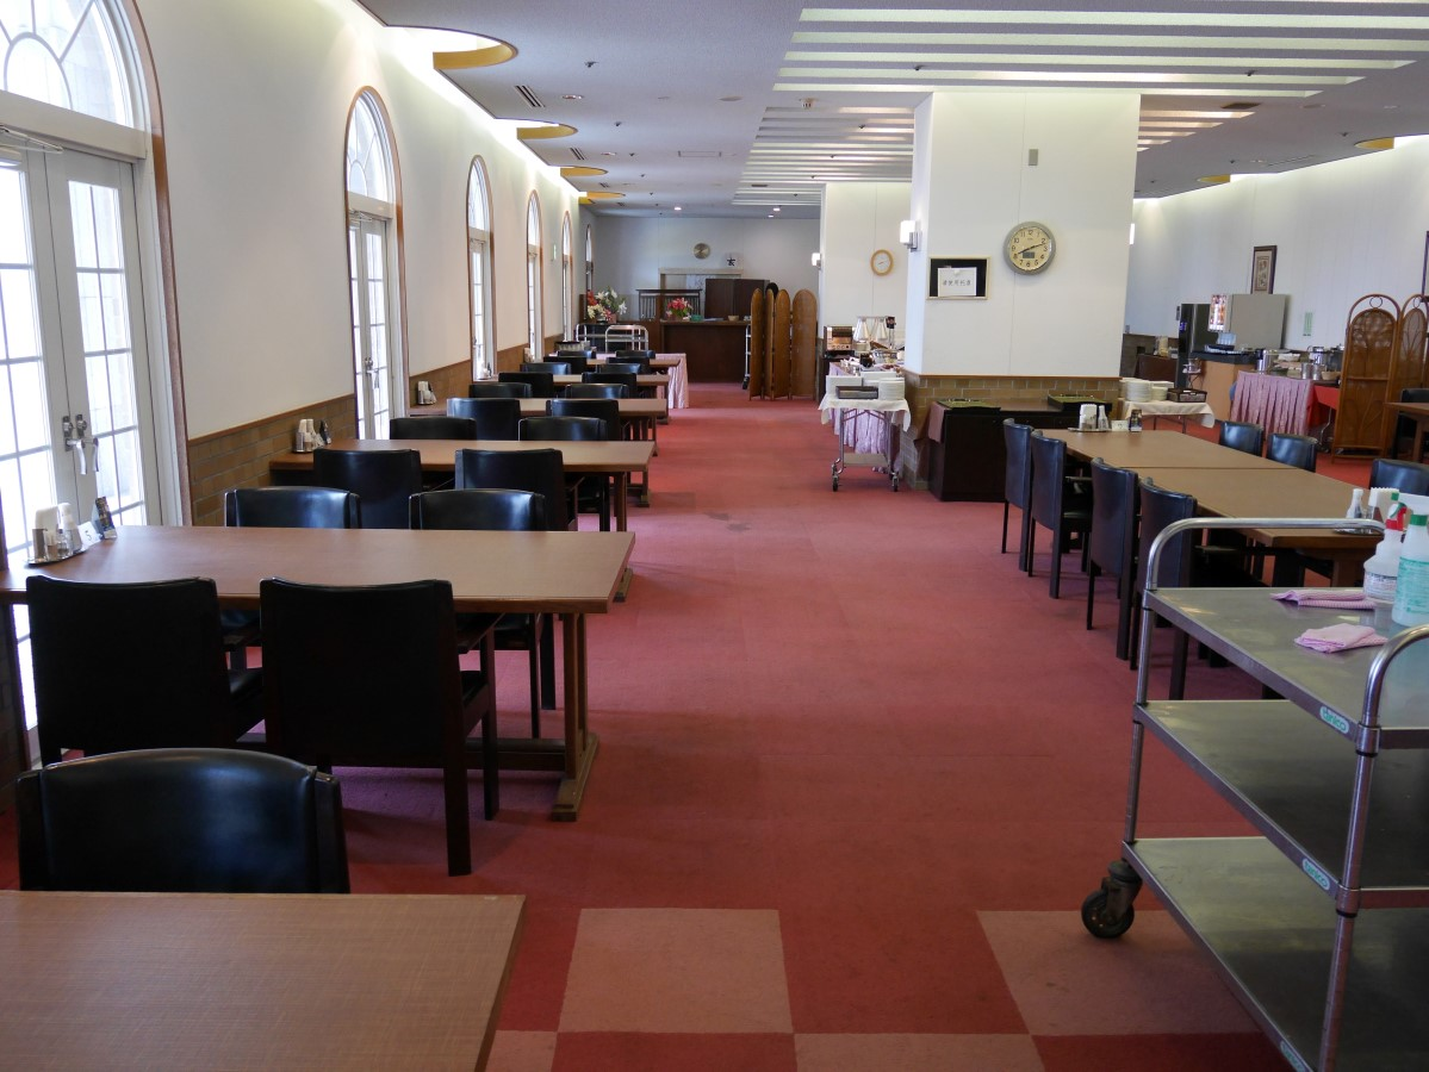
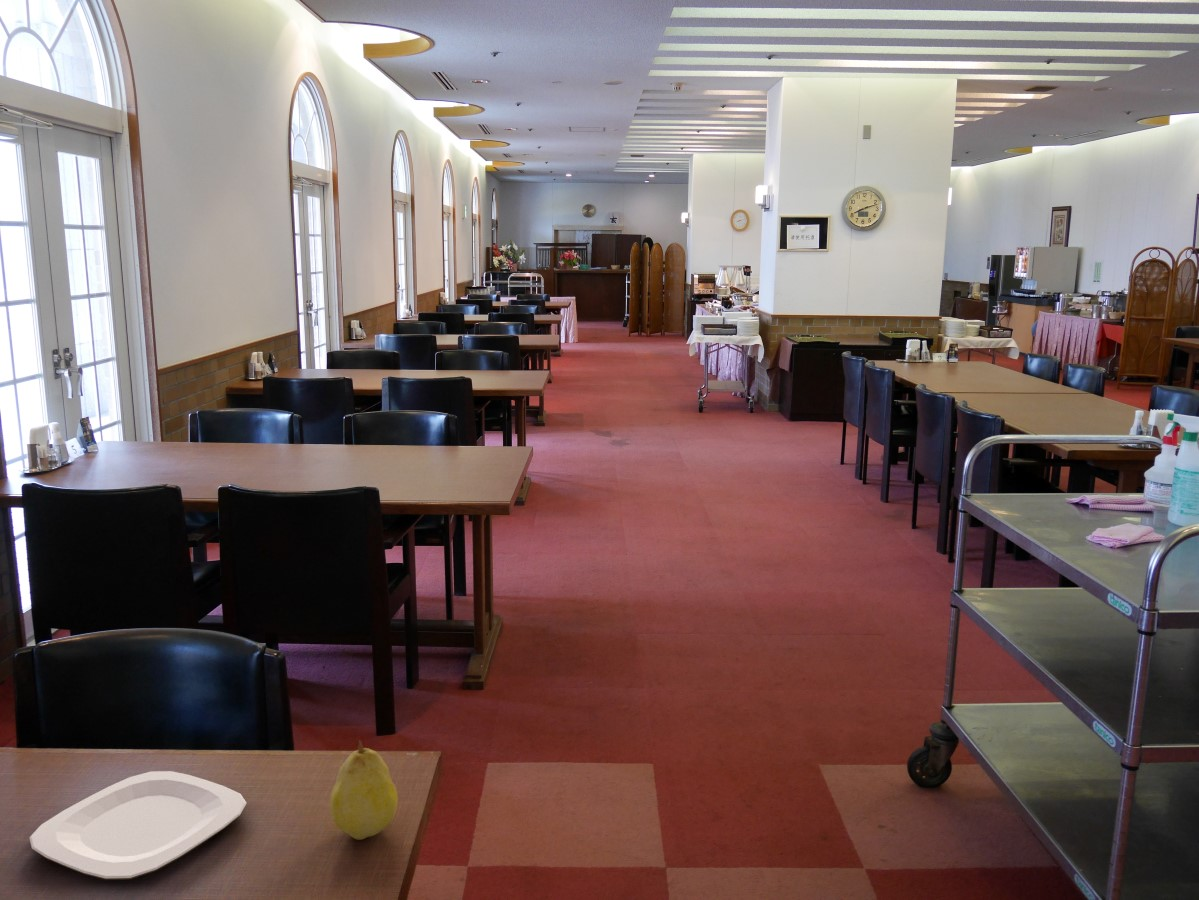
+ fruit [329,740,399,841]
+ plate [28,770,248,881]
